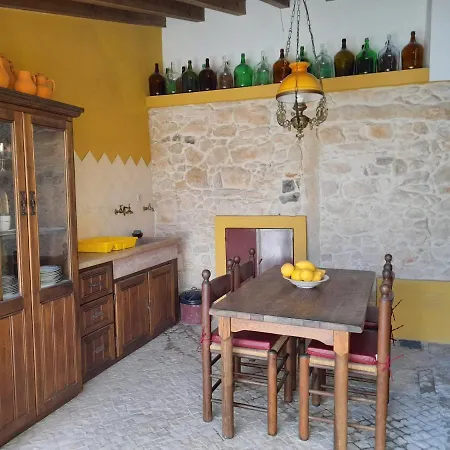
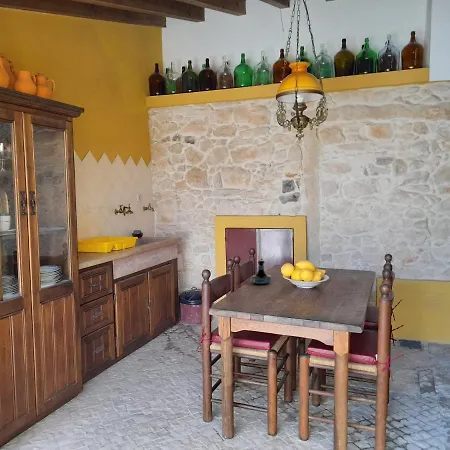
+ tequila bottle [251,259,272,286]
